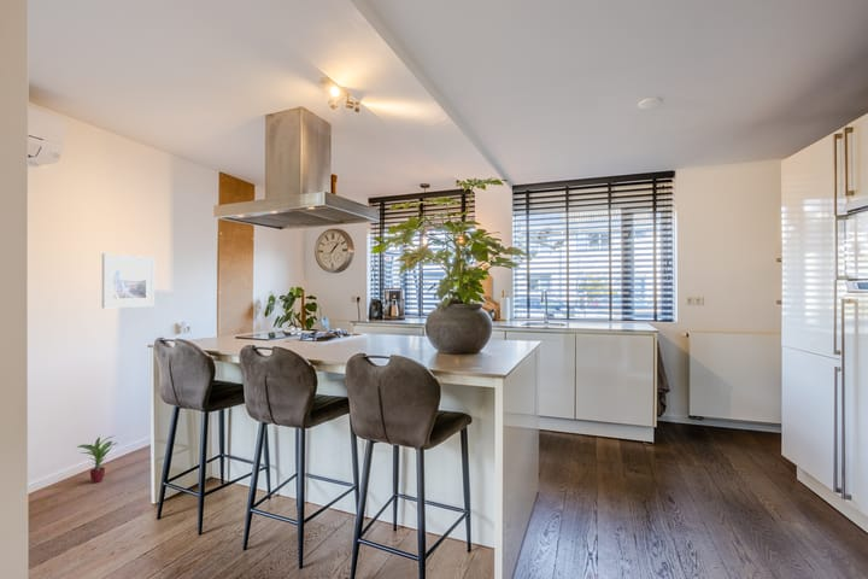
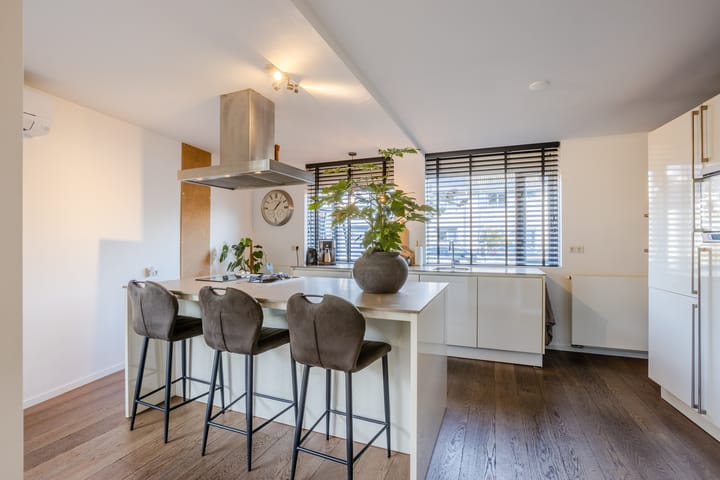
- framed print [101,252,156,309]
- potted plant [76,434,118,484]
